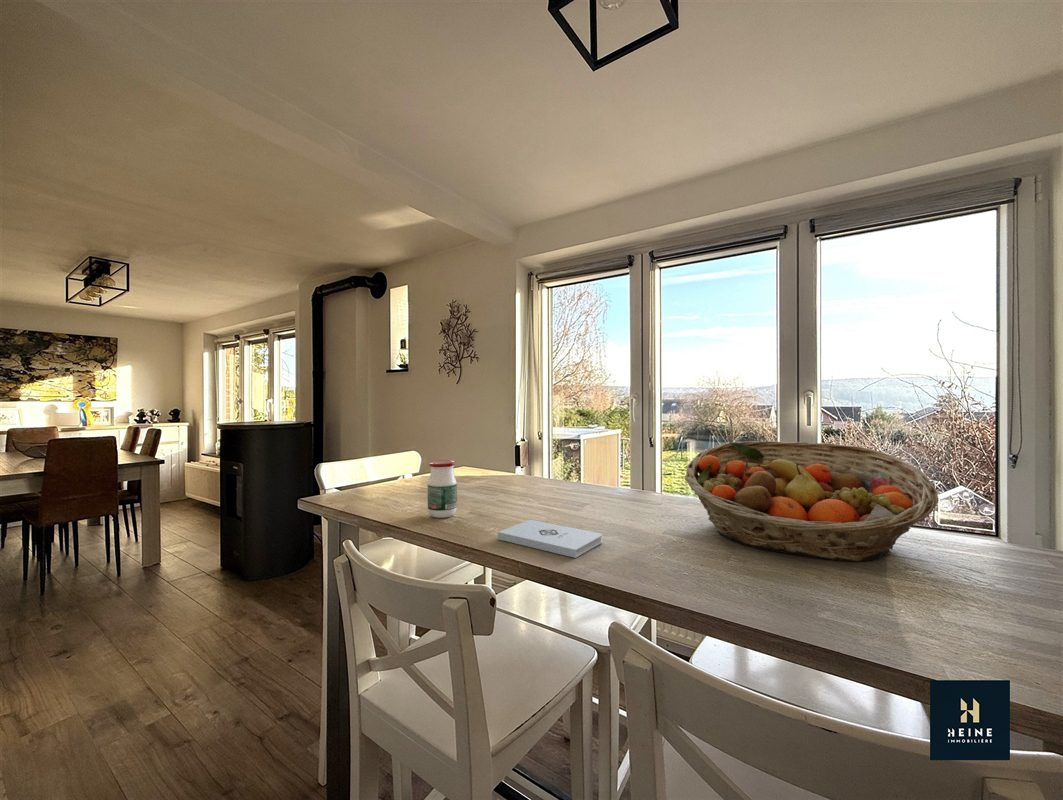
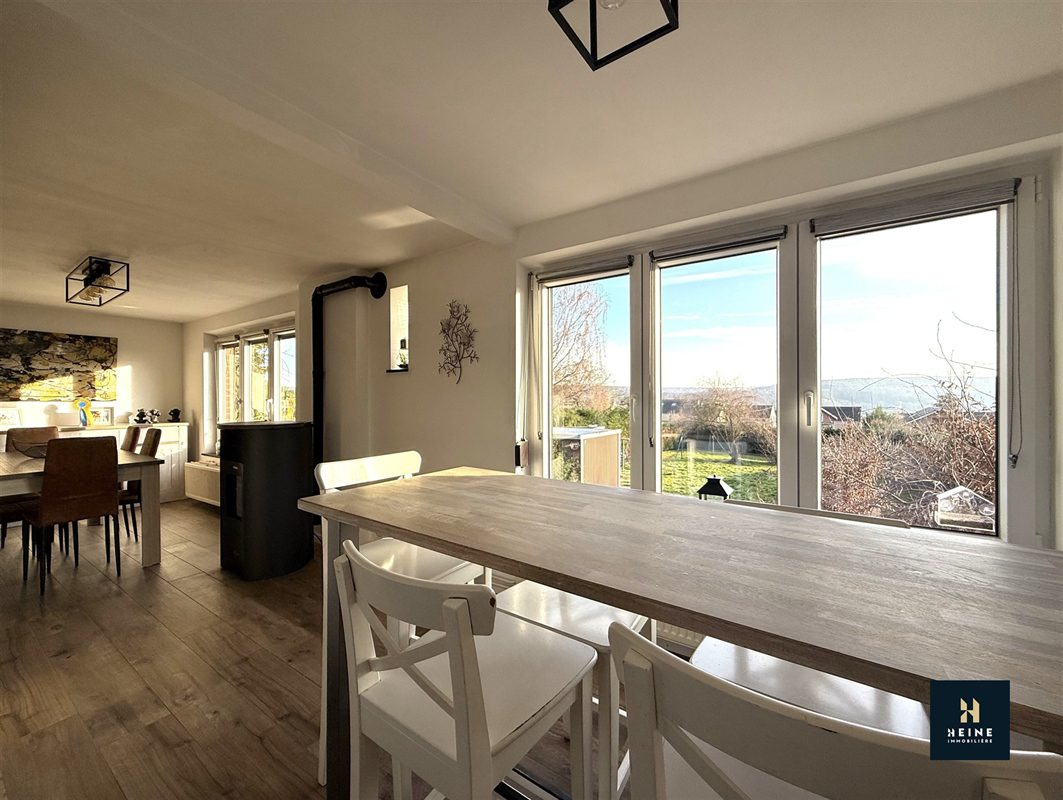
- fruit basket [684,440,939,562]
- notepad [497,519,603,559]
- jar [426,459,458,519]
